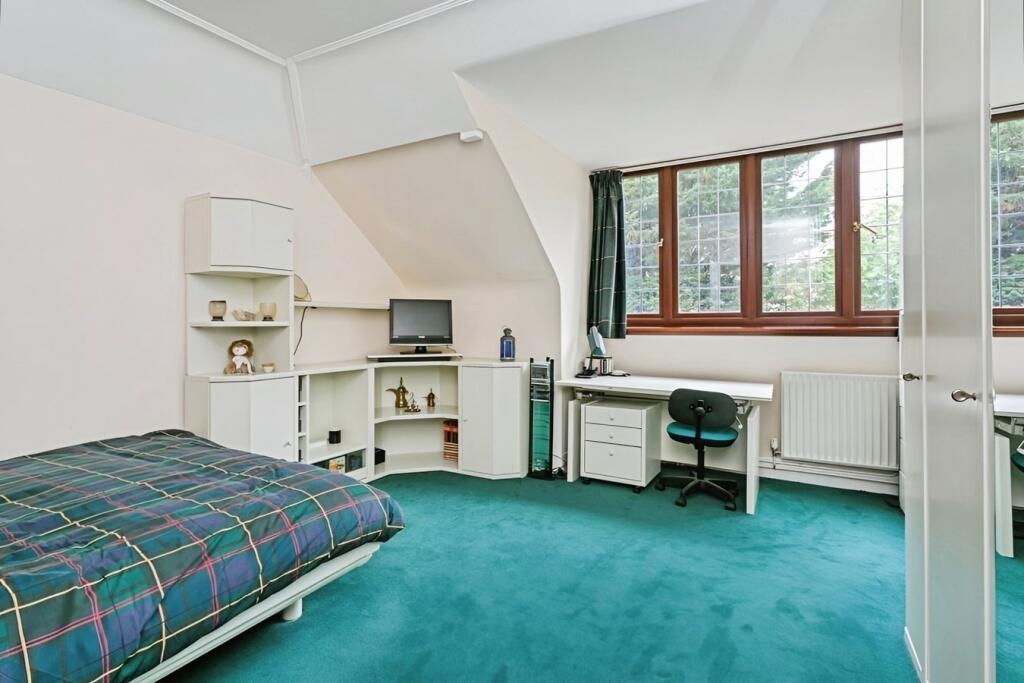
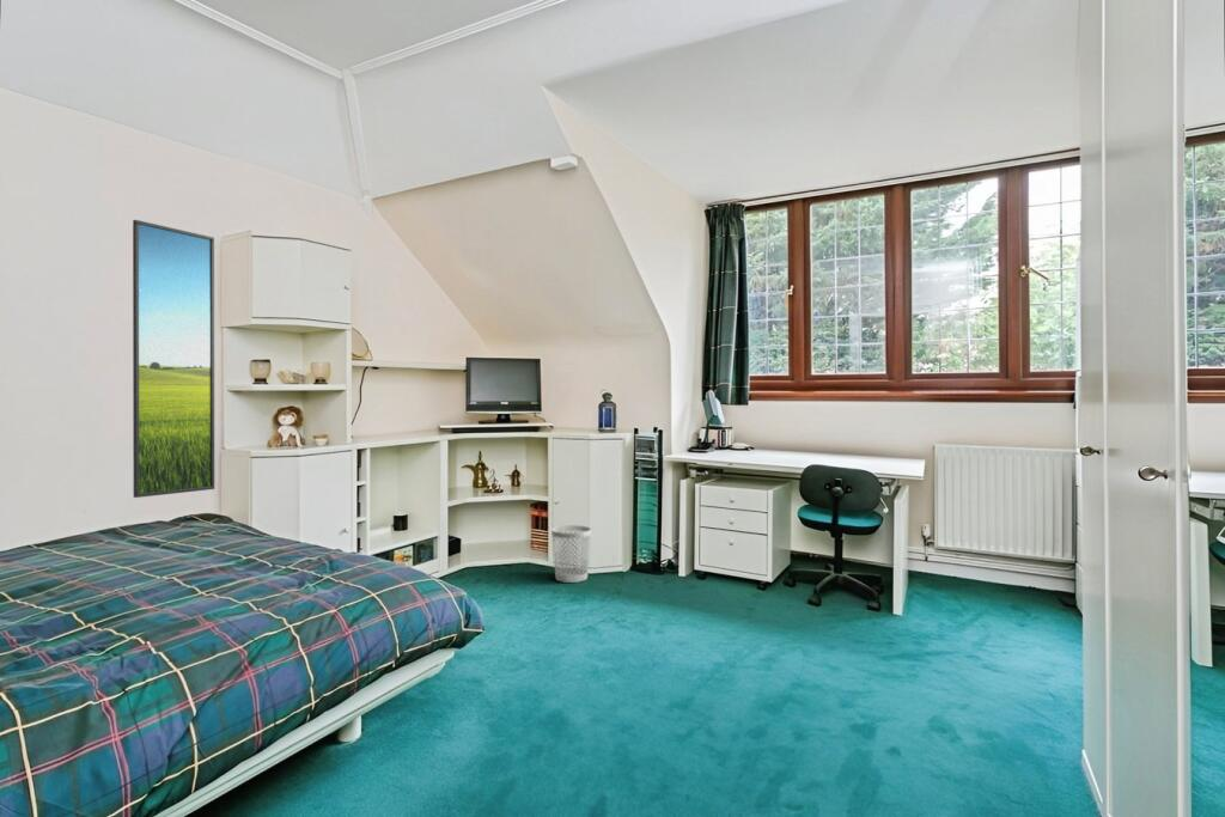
+ wastebasket [550,524,592,584]
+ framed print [132,219,215,499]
